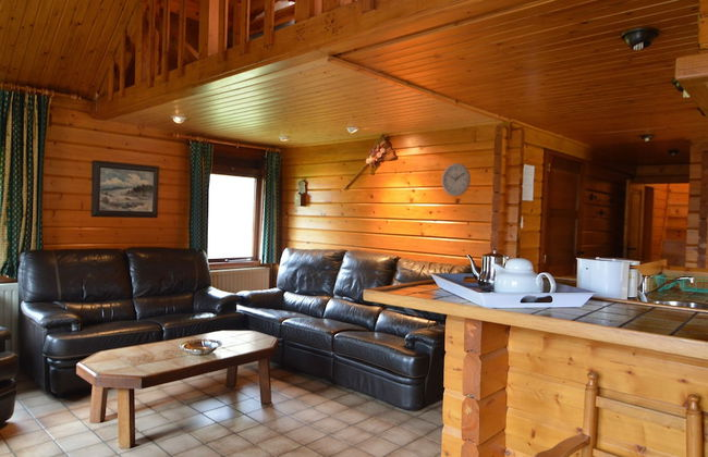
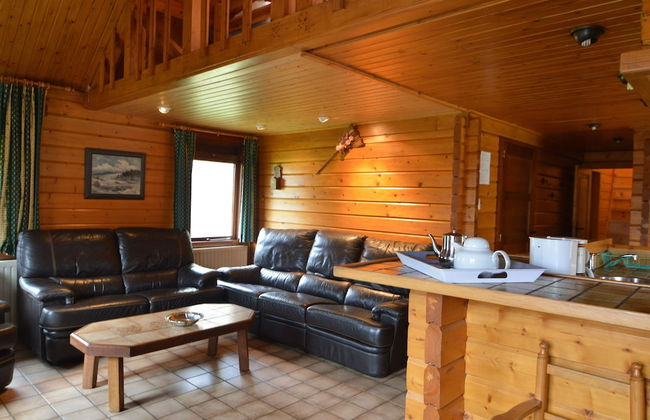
- wall clock [441,162,472,197]
